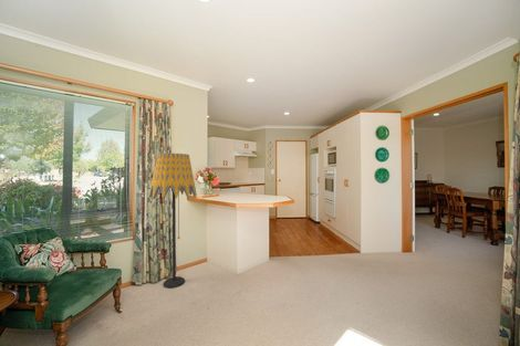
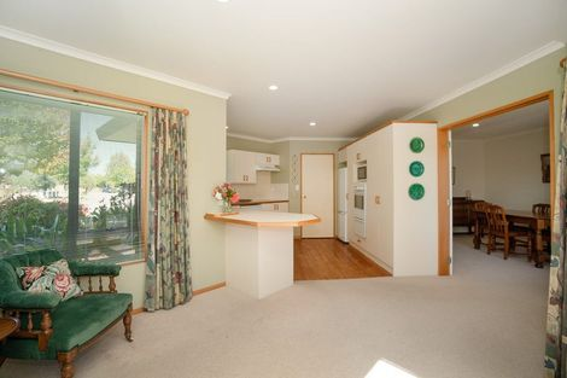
- floor lamp [148,153,198,290]
